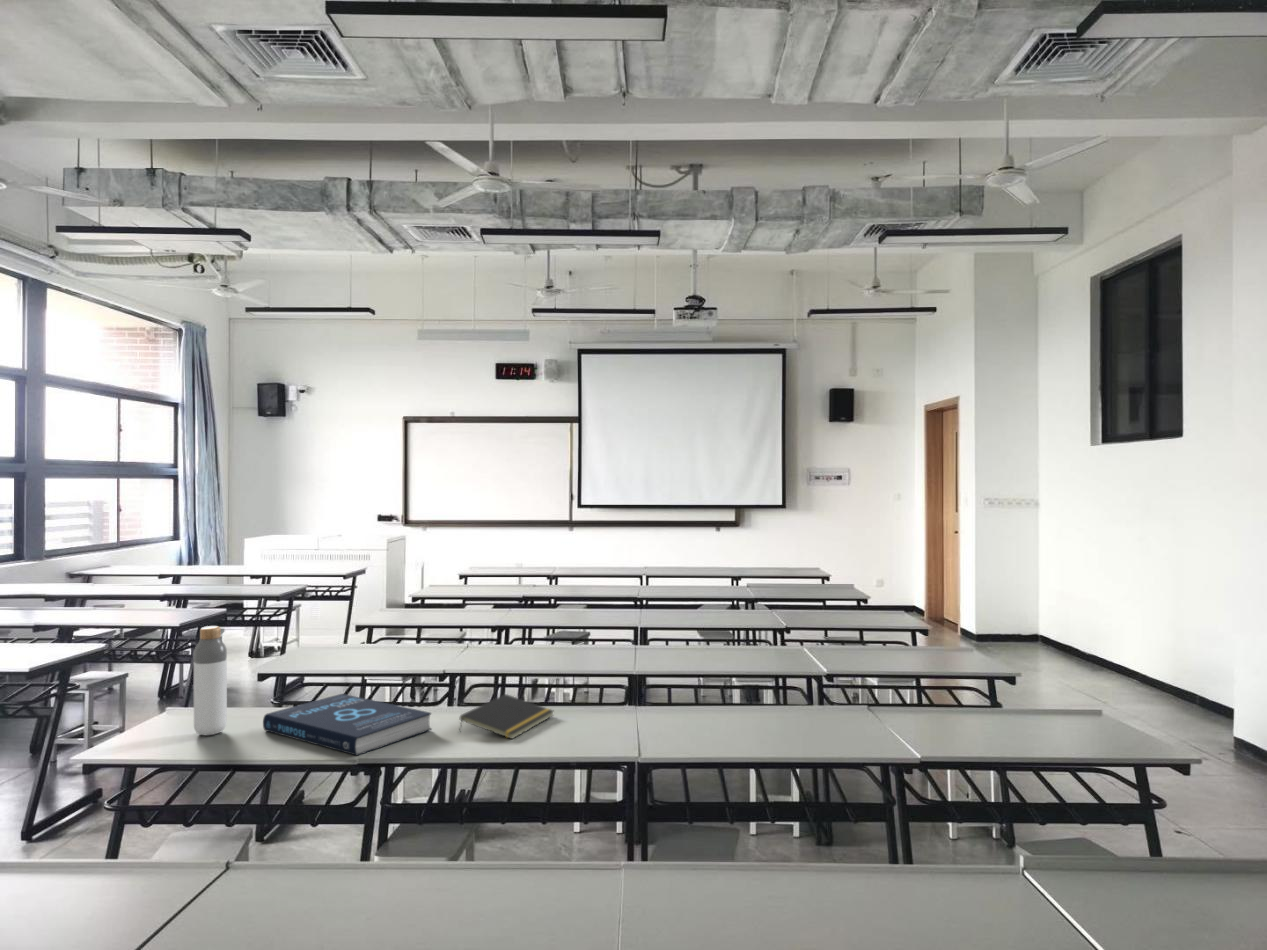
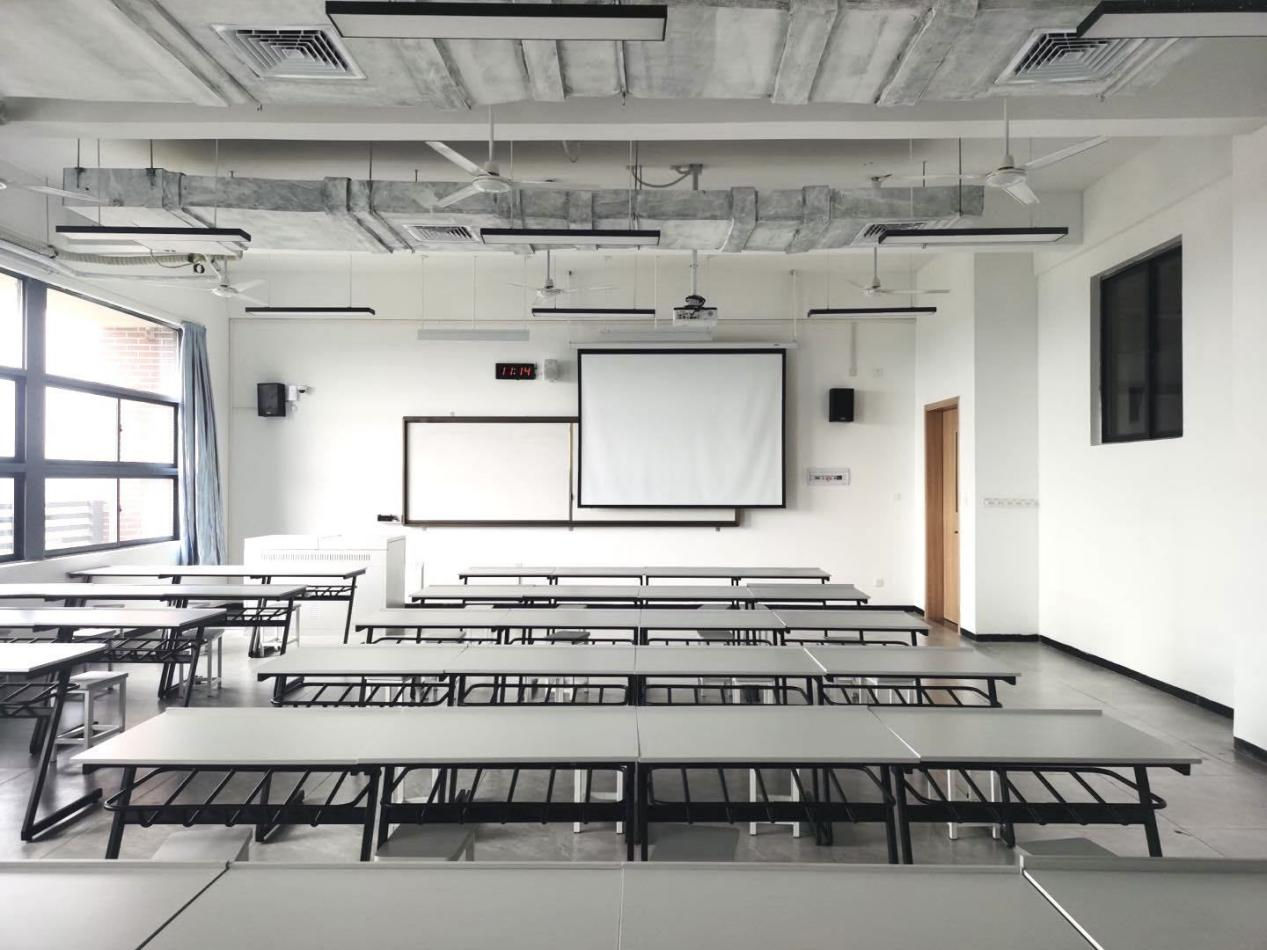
- bottle [193,625,228,736]
- notepad [458,693,555,740]
- book [262,693,433,757]
